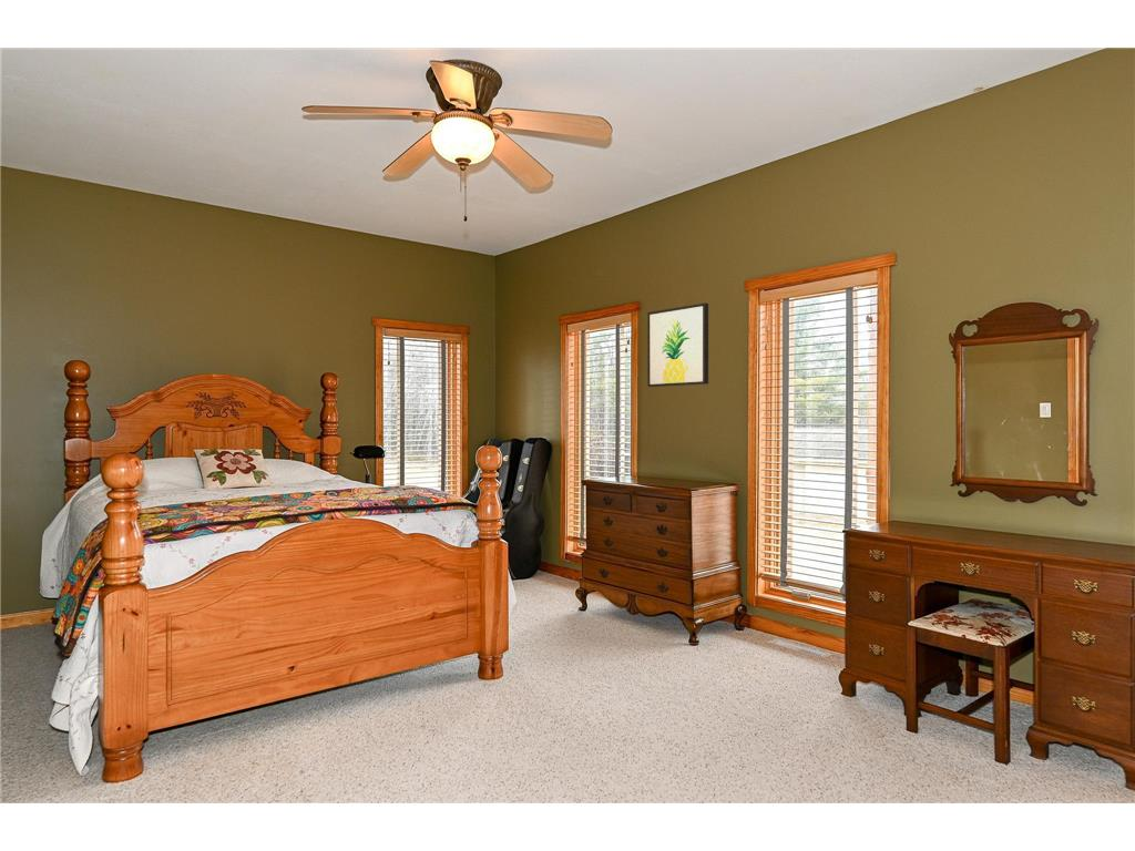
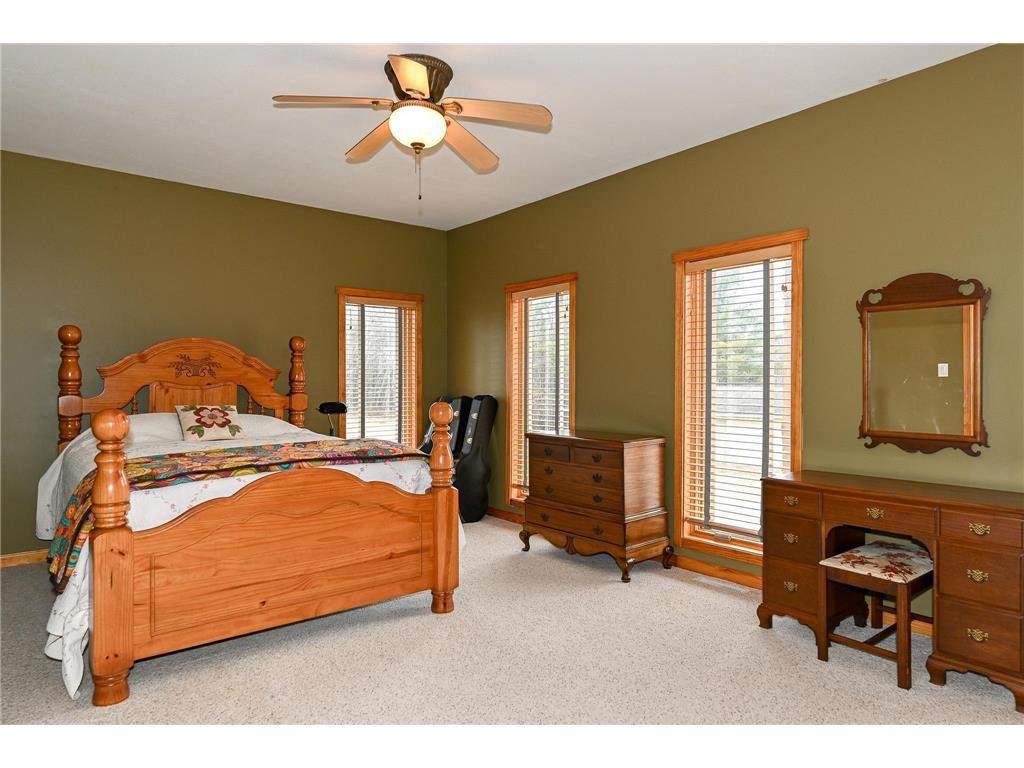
- wall art [646,303,709,388]
